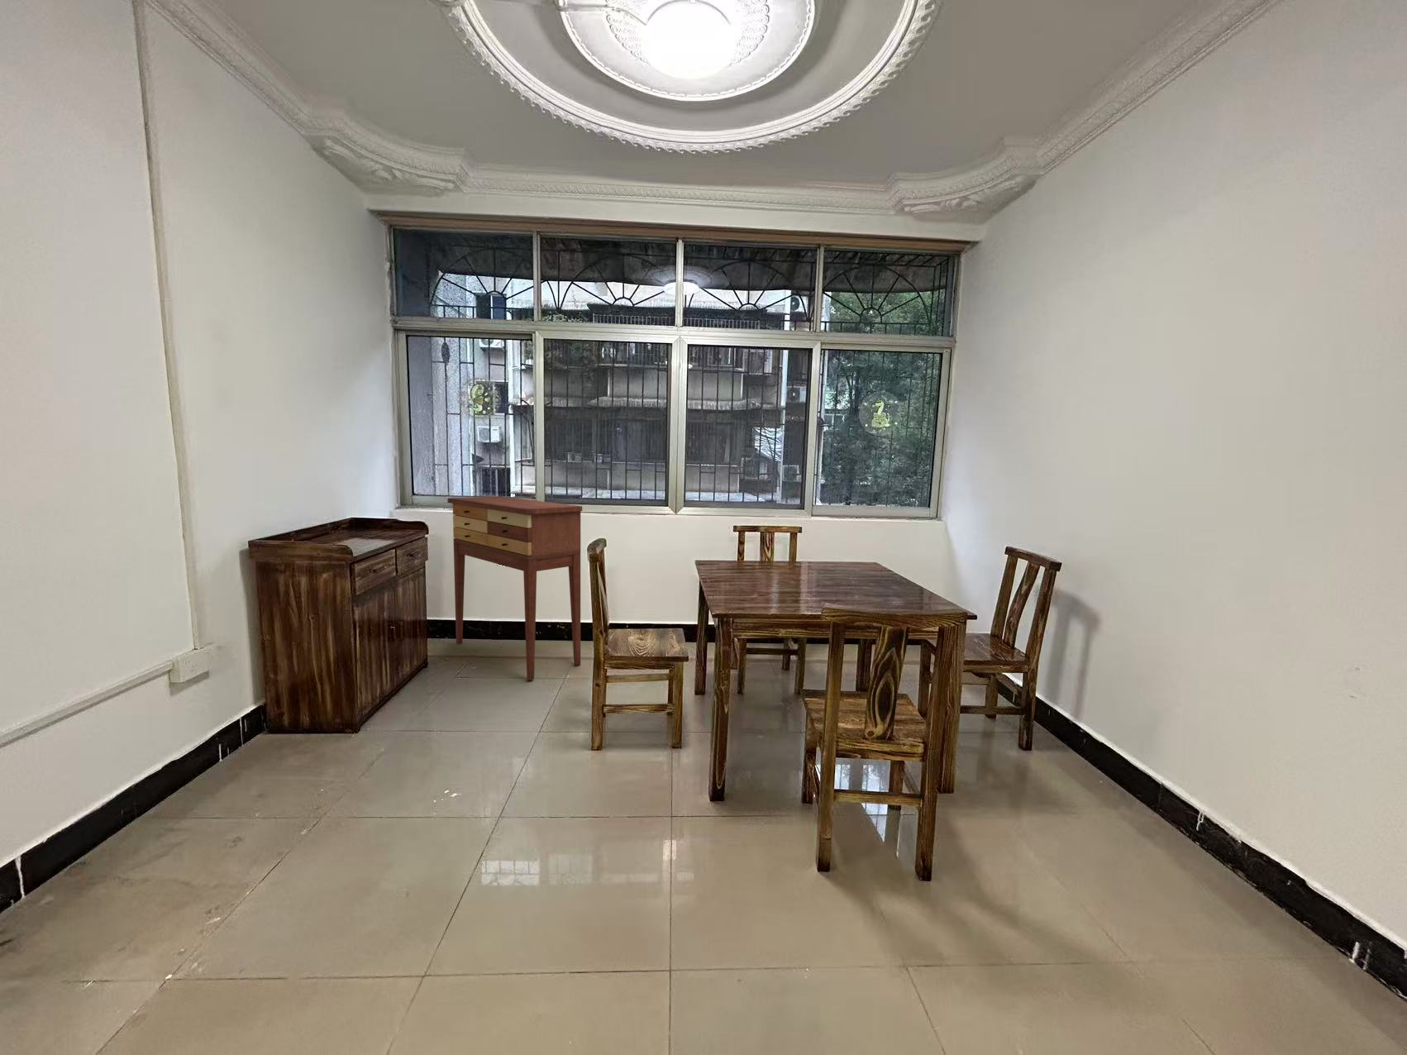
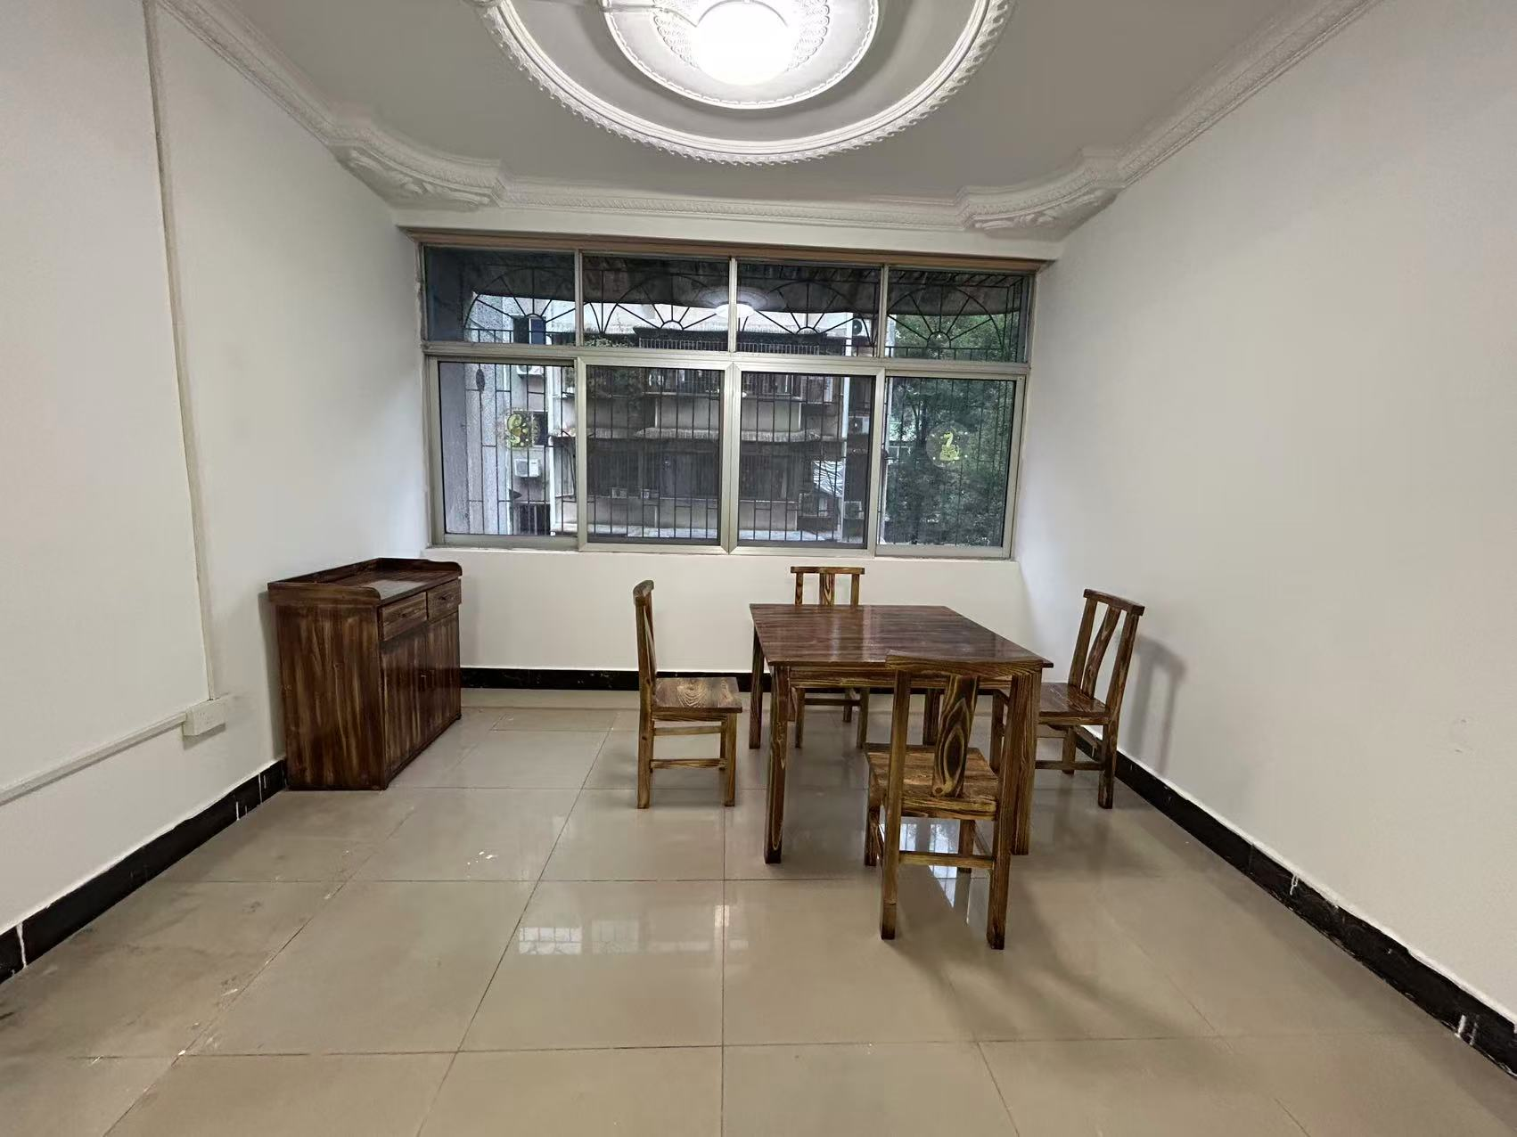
- console table [448,496,583,682]
